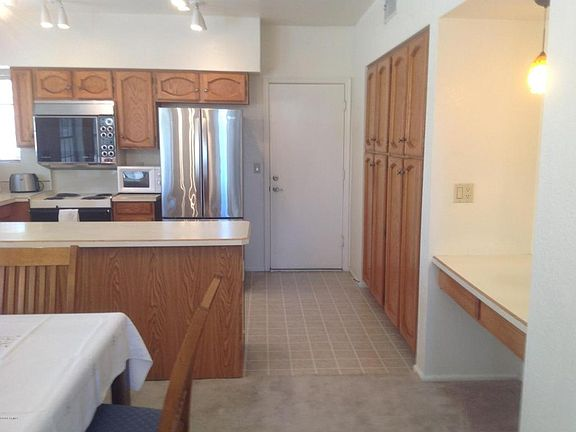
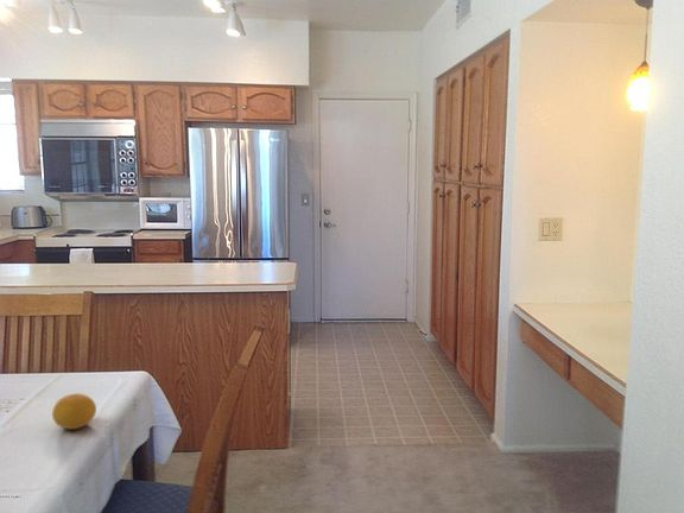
+ fruit [51,392,97,431]
